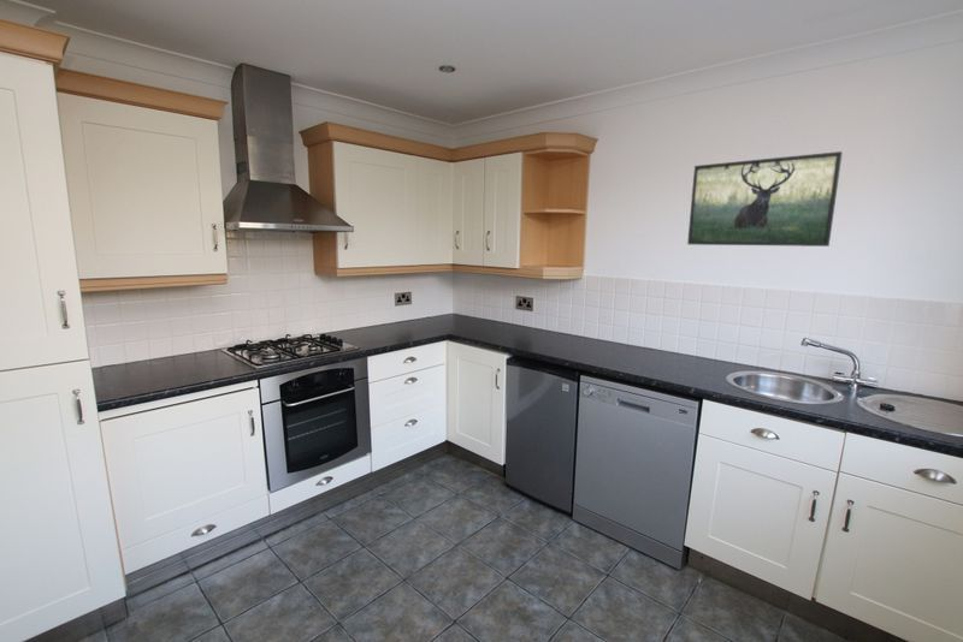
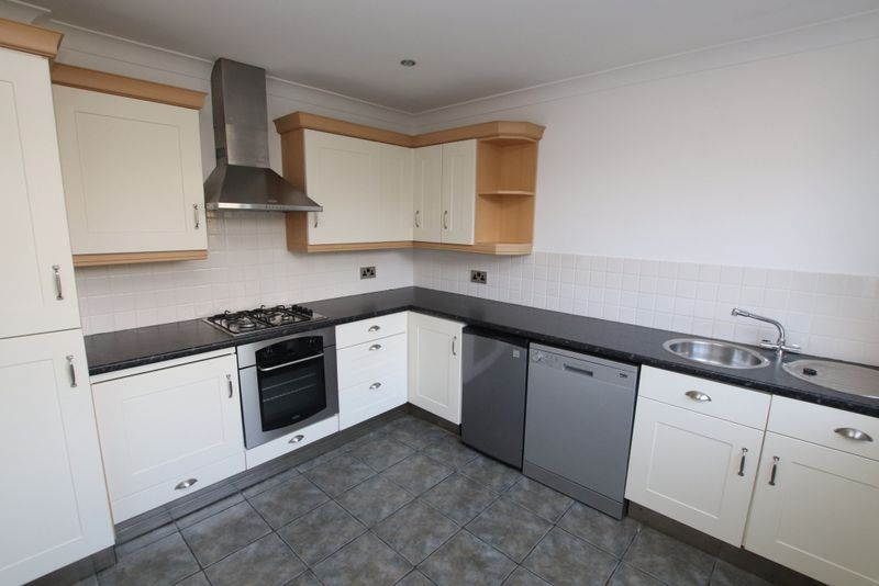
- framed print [686,150,844,248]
